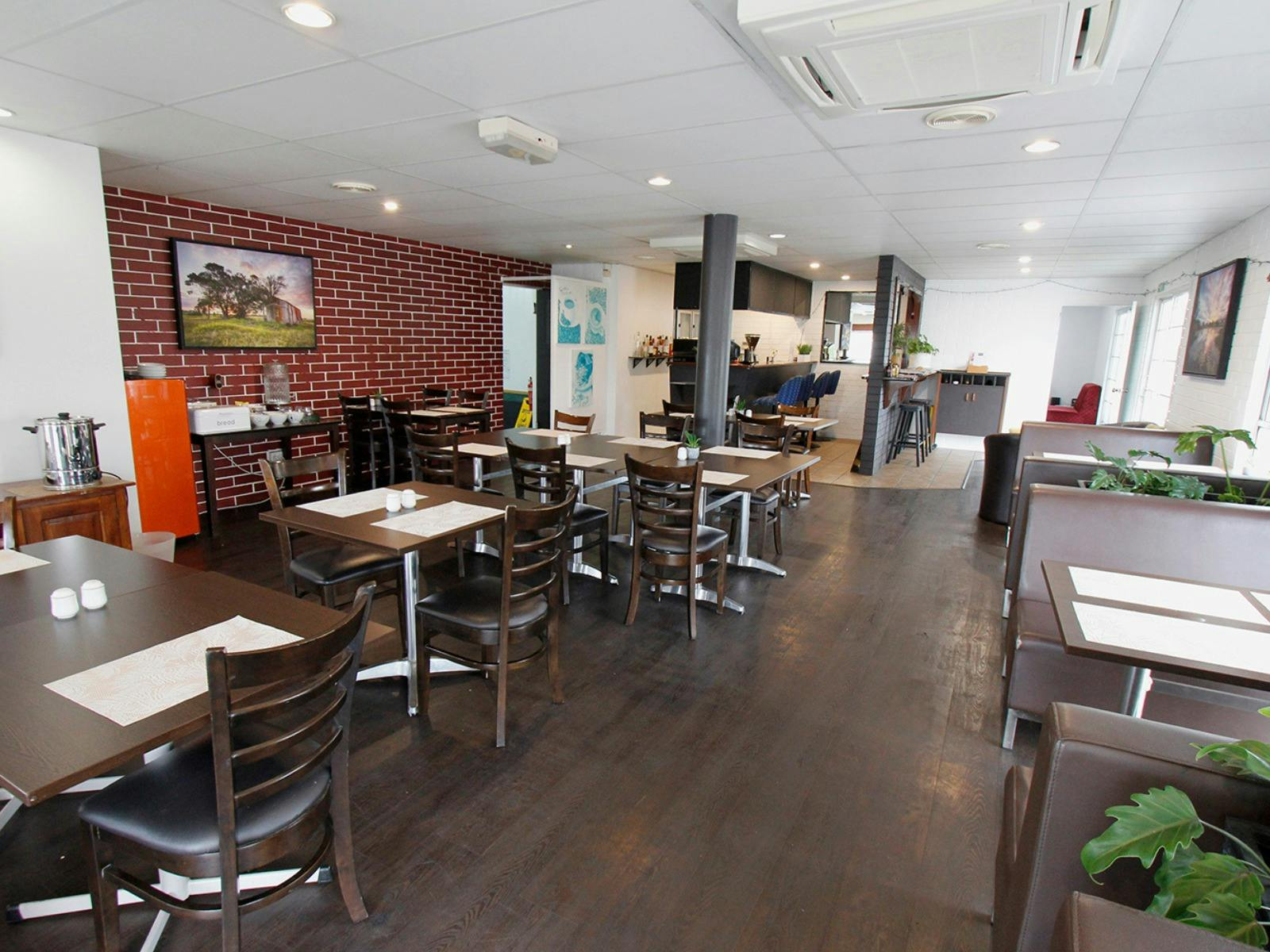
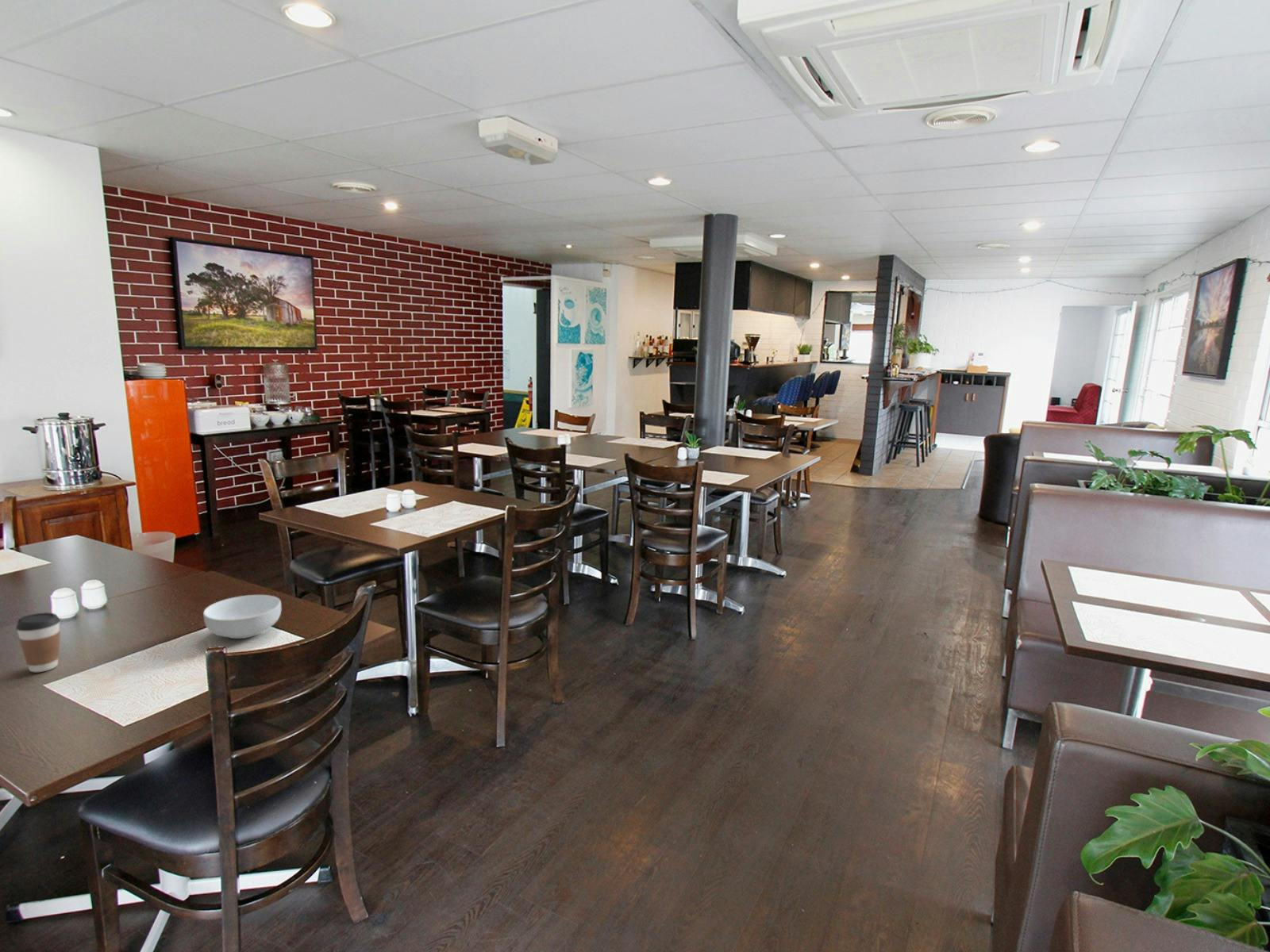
+ cereal bowl [202,594,283,639]
+ coffee cup [15,612,61,673]
